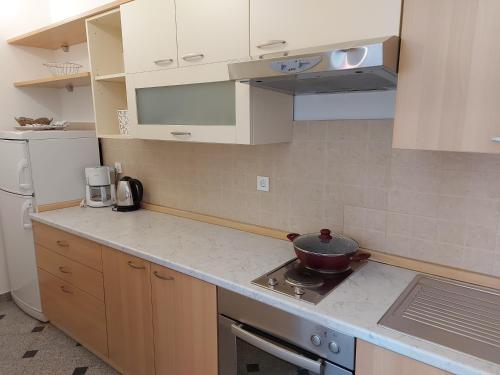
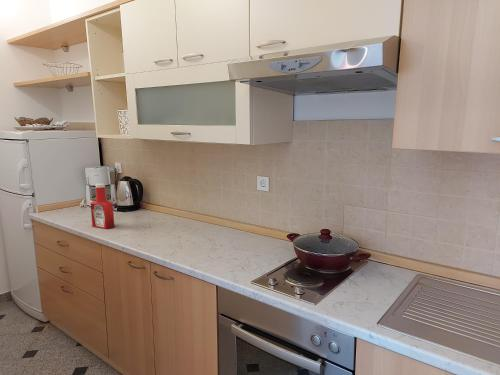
+ soap bottle [90,182,115,230]
